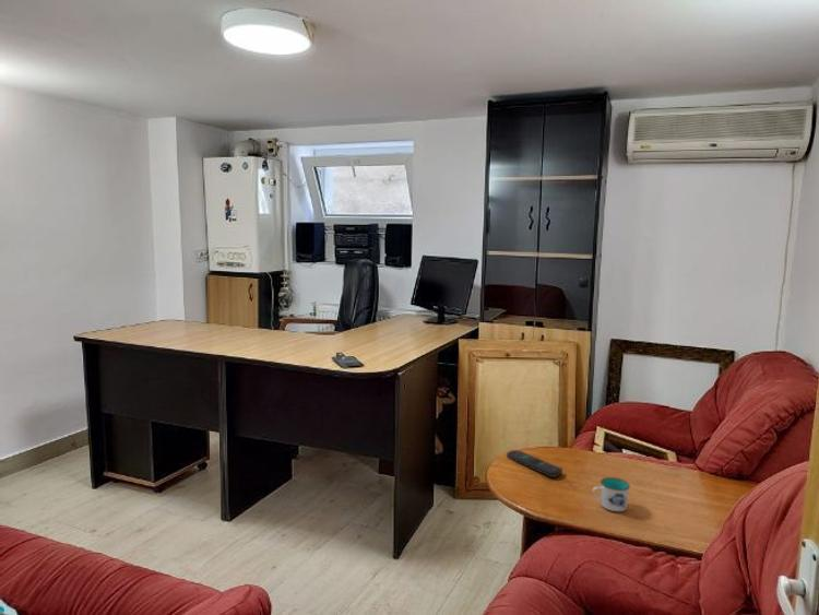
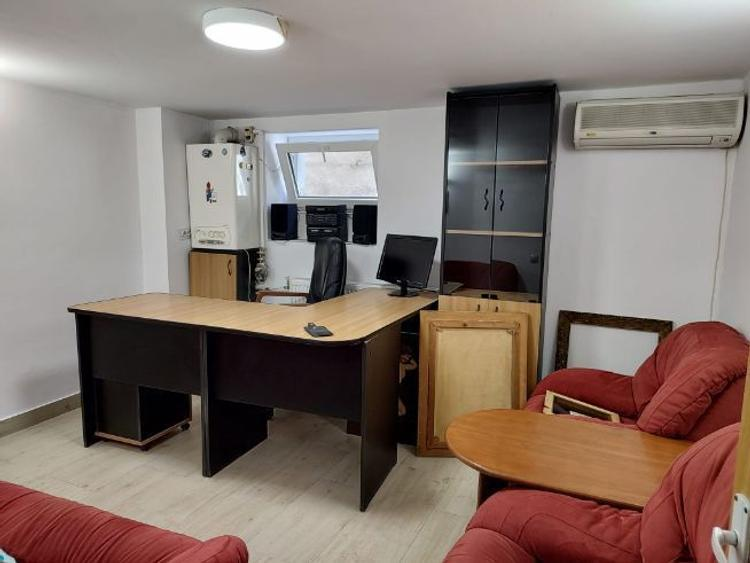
- mug [592,476,631,512]
- remote control [506,449,563,478]
